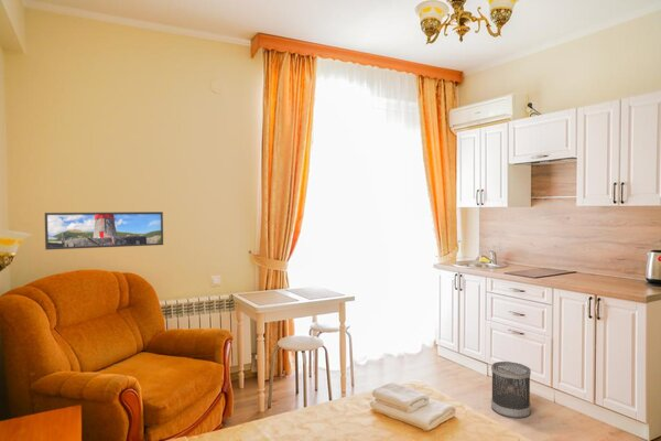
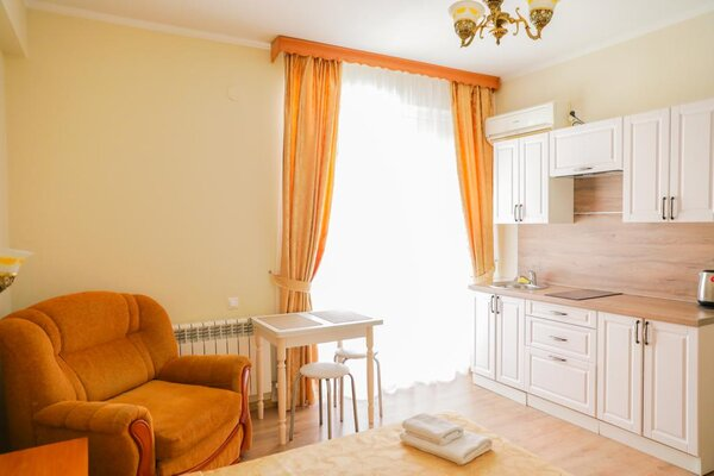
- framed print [44,211,164,250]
- wastebasket [490,361,532,419]
